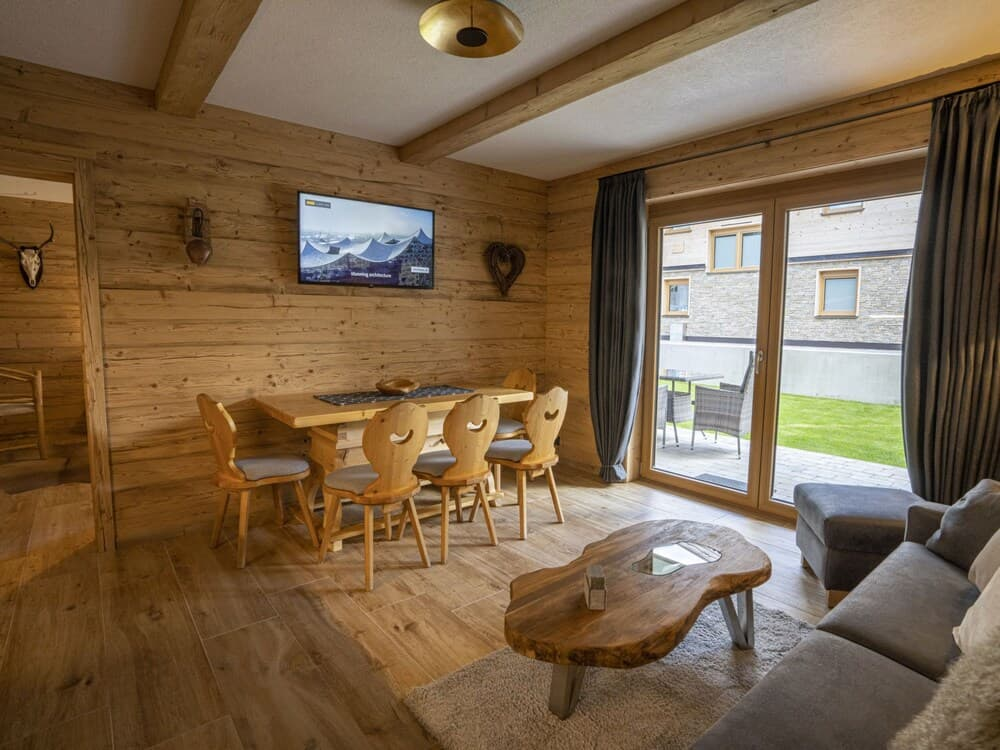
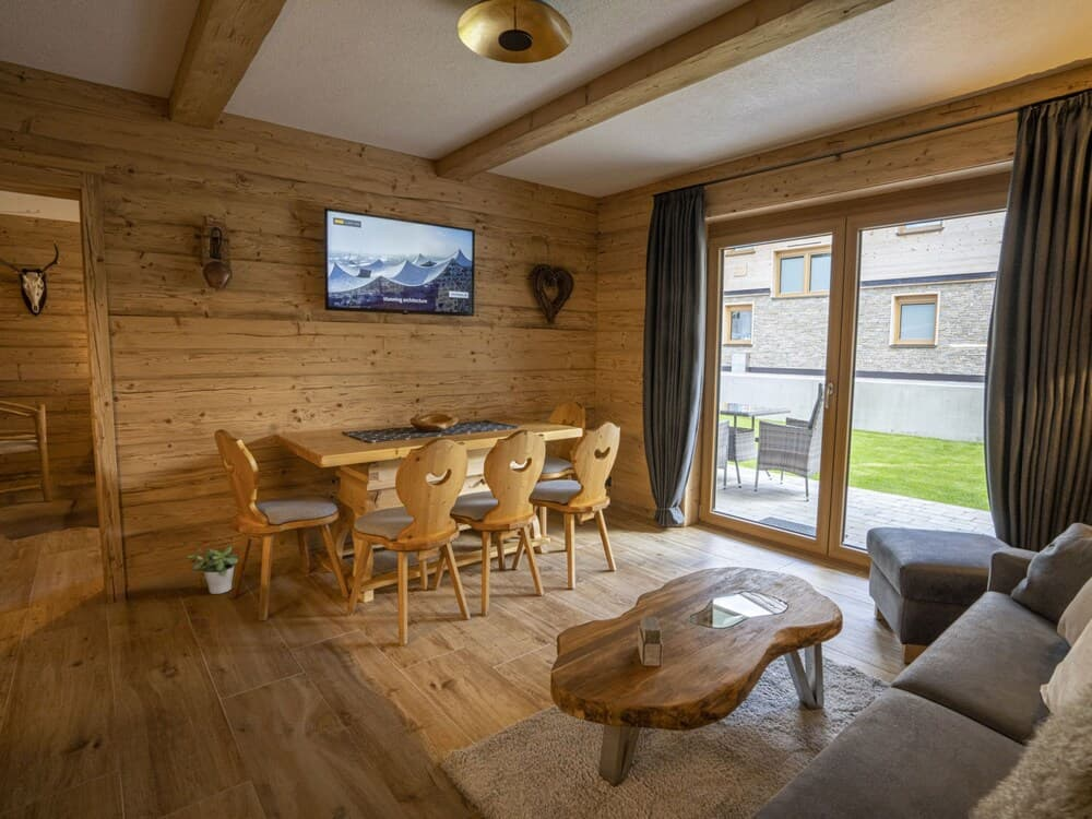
+ potted plant [186,545,239,595]
